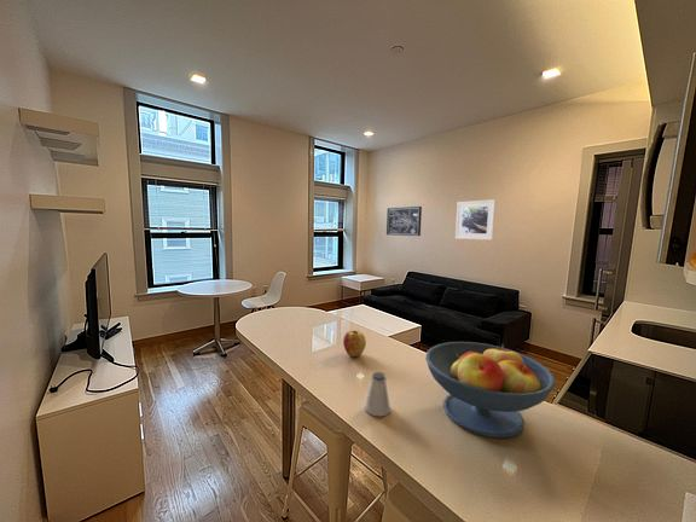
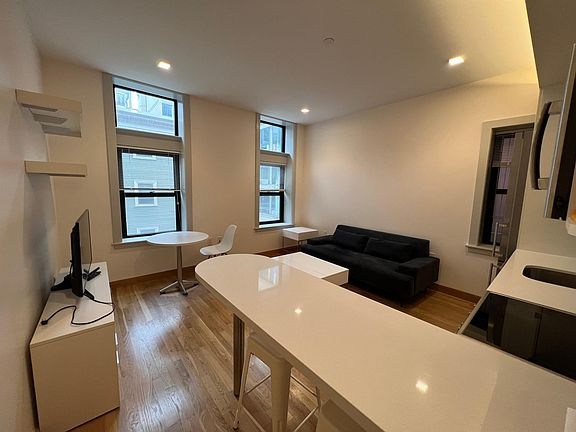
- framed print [454,198,497,242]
- fruit bowl [424,341,557,440]
- apple [342,330,367,358]
- saltshaker [364,371,392,417]
- wall art [385,205,423,237]
